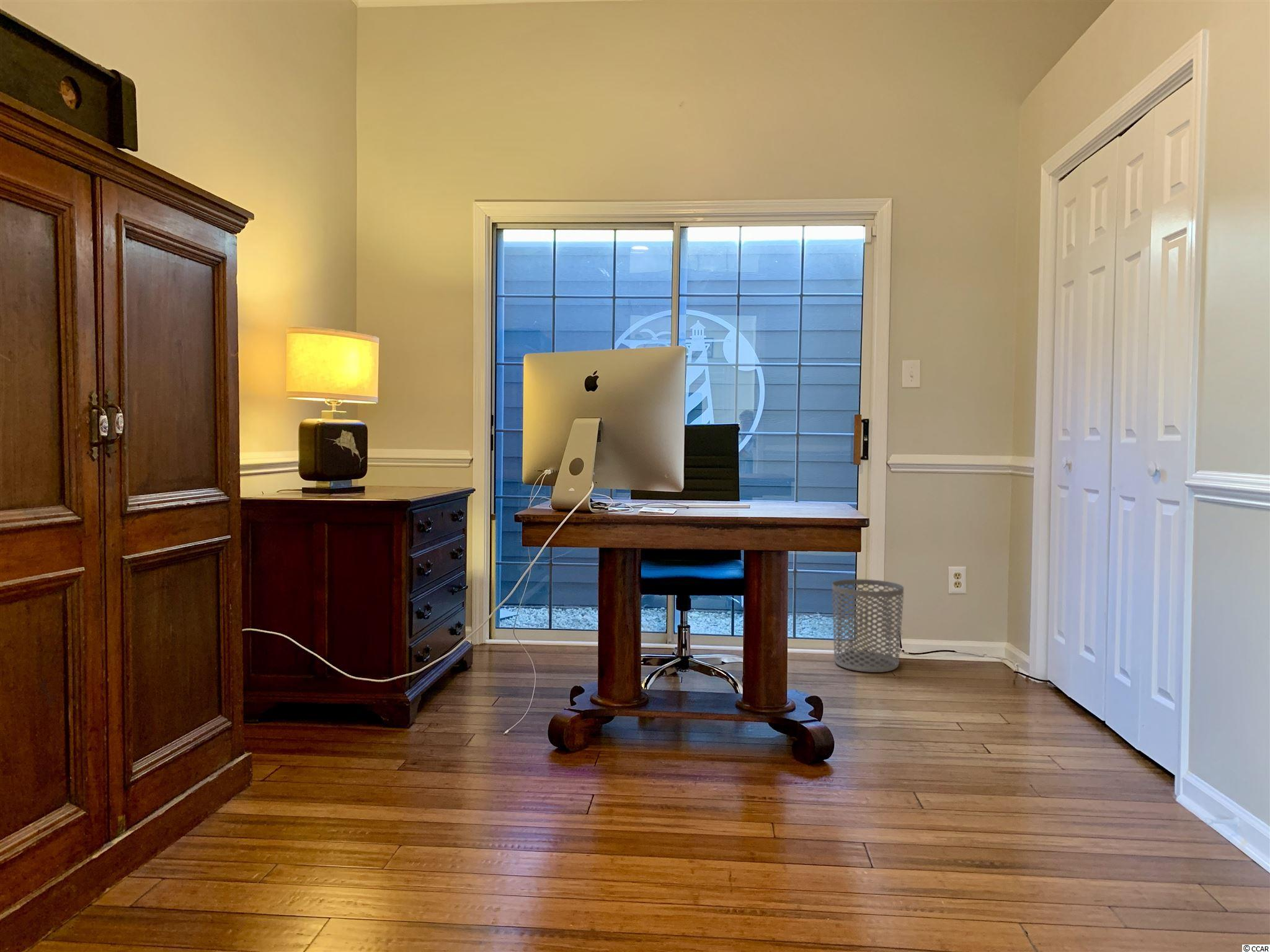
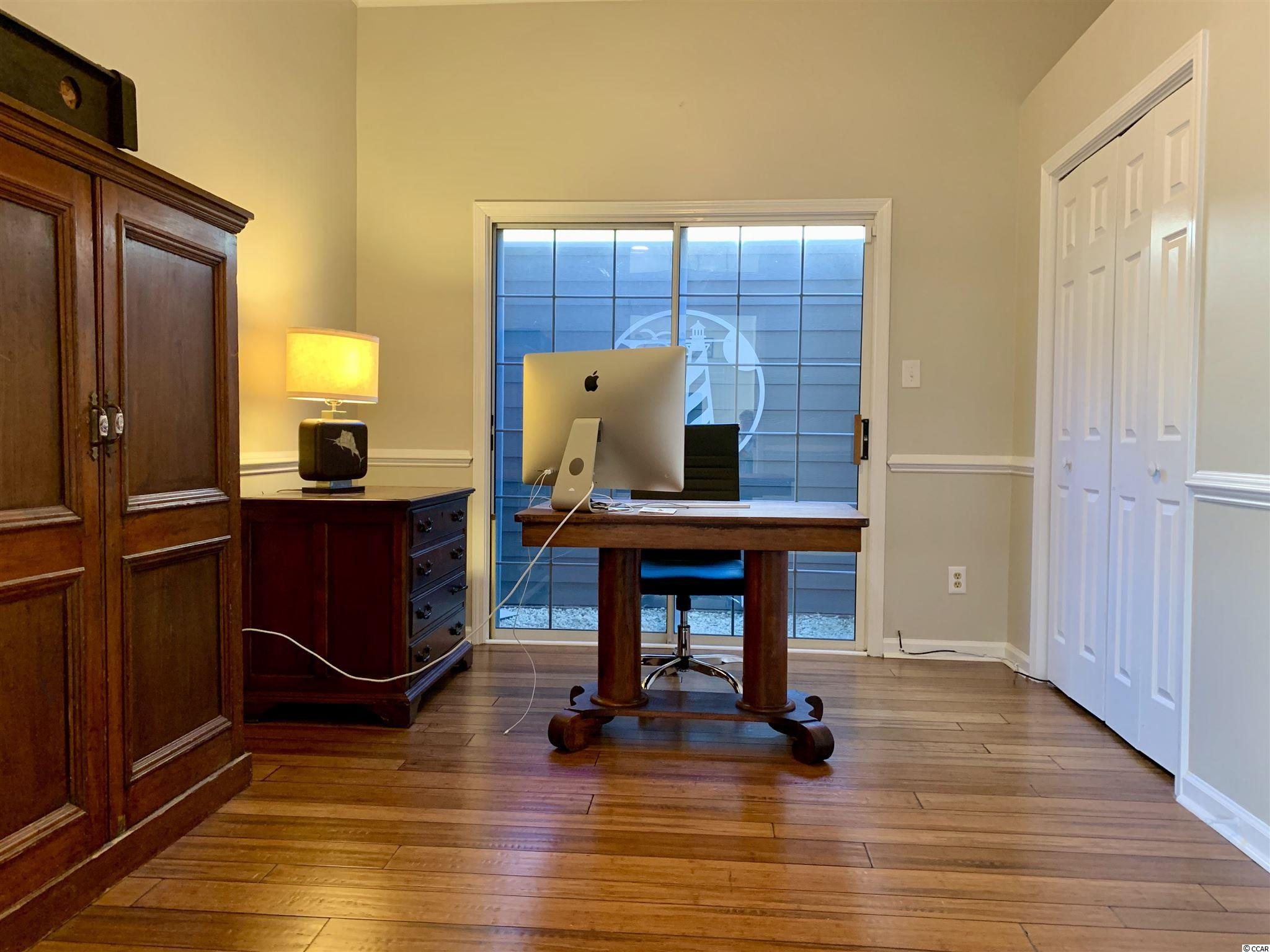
- waste bin [832,579,904,673]
